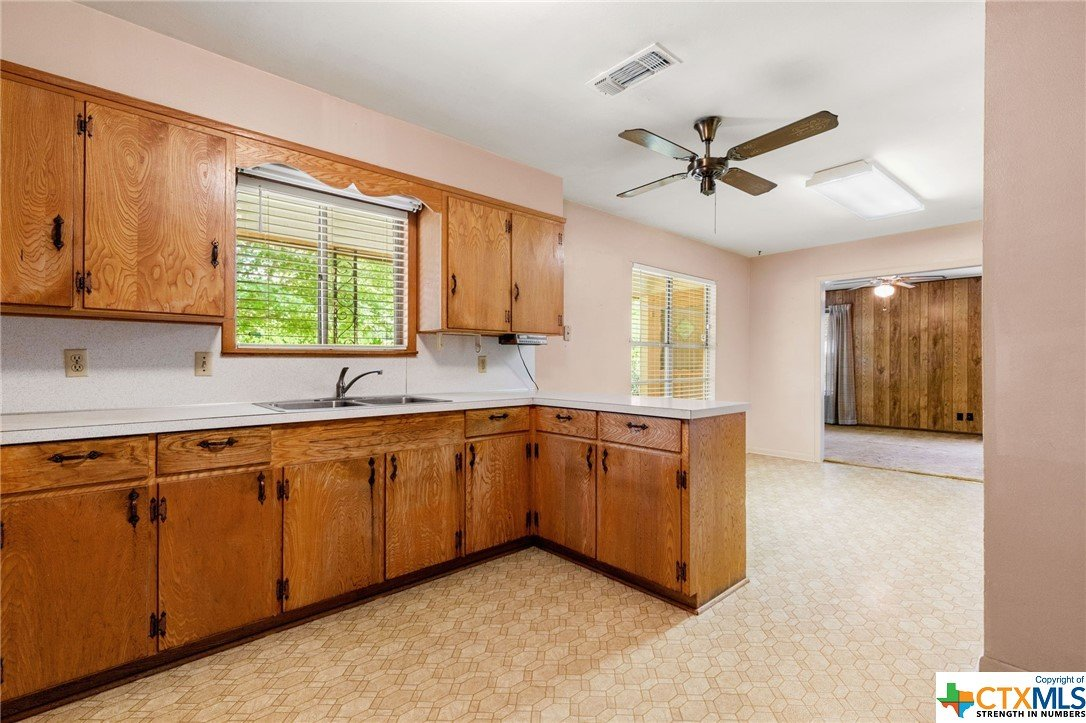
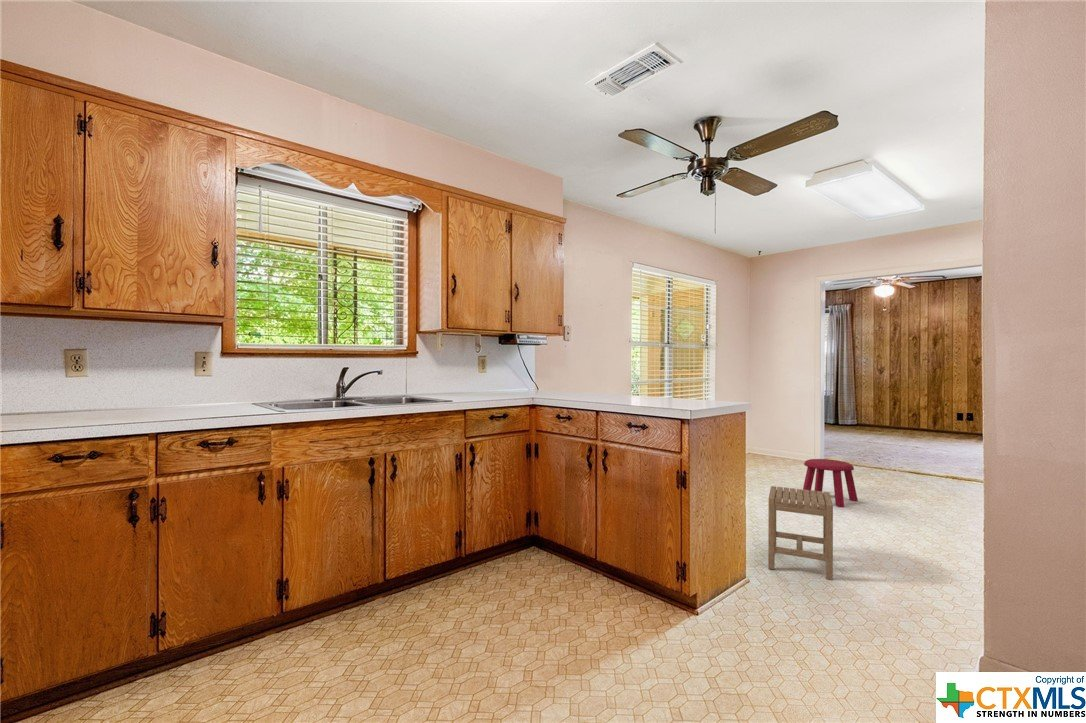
+ stool [802,458,859,508]
+ stool [767,485,834,581]
